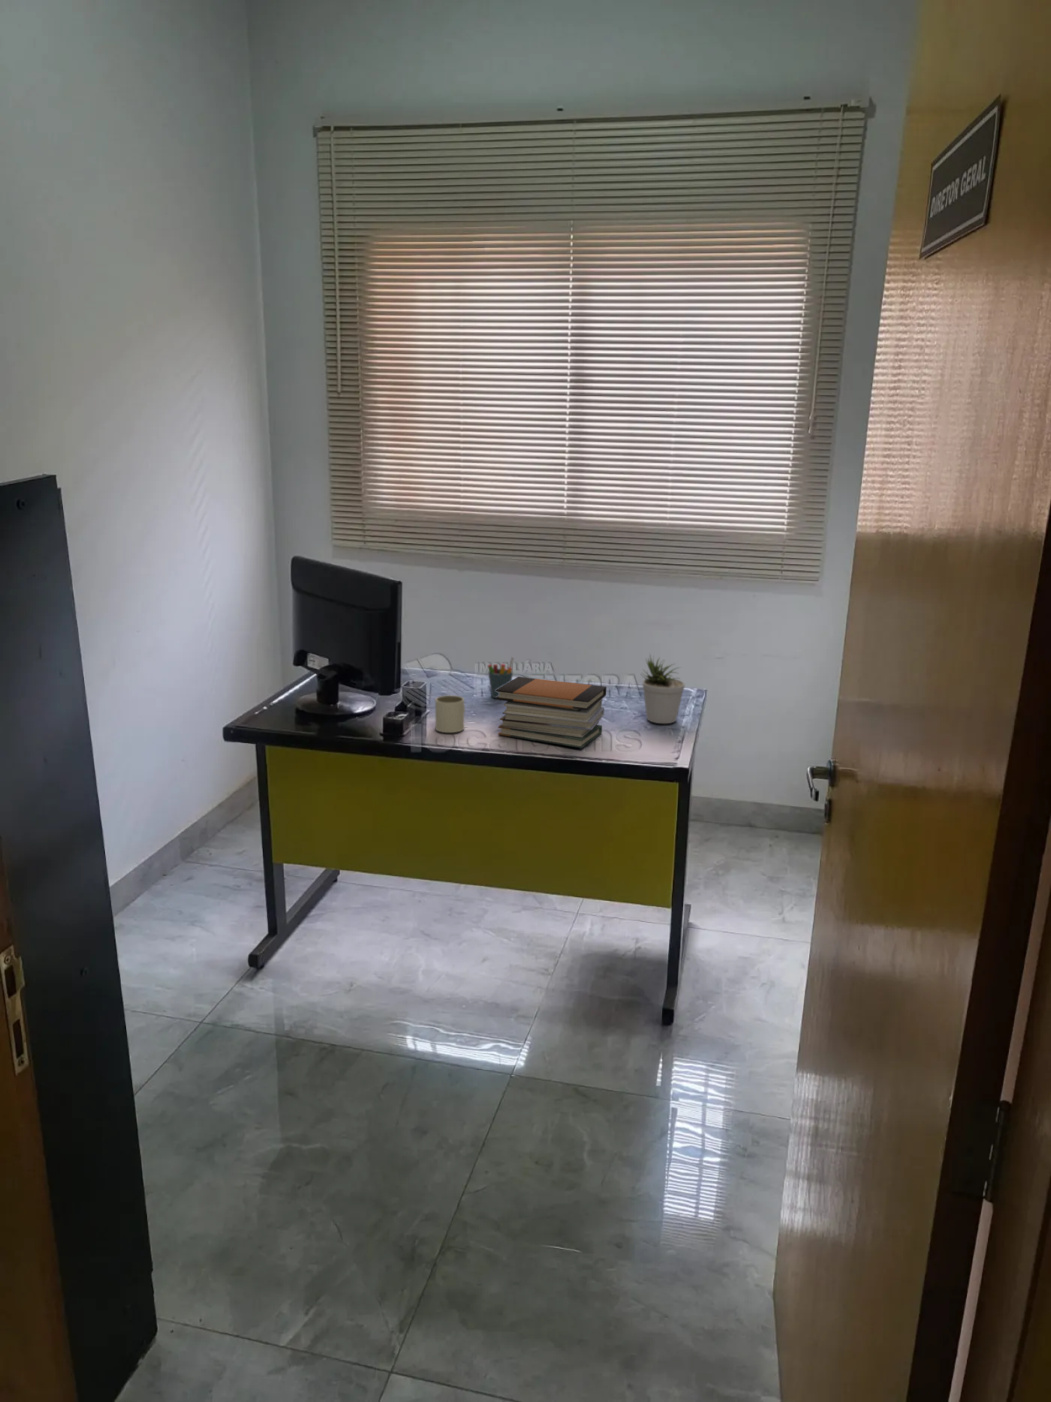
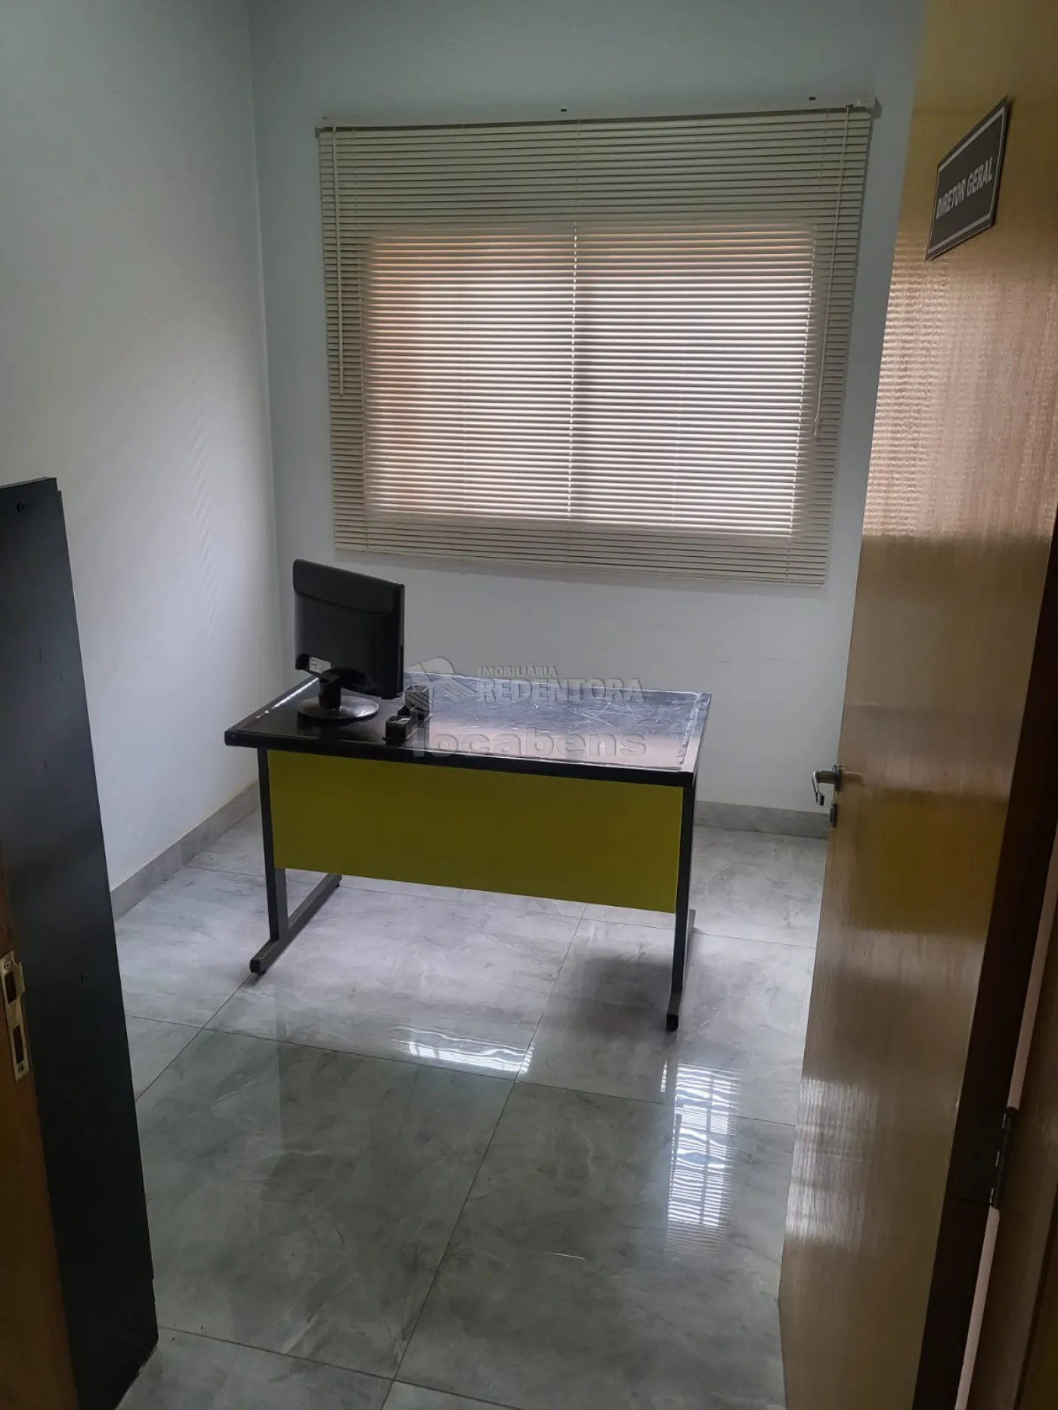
- potted plant [640,653,687,725]
- mug [435,694,466,734]
- pen holder [487,656,514,698]
- book stack [495,676,607,749]
